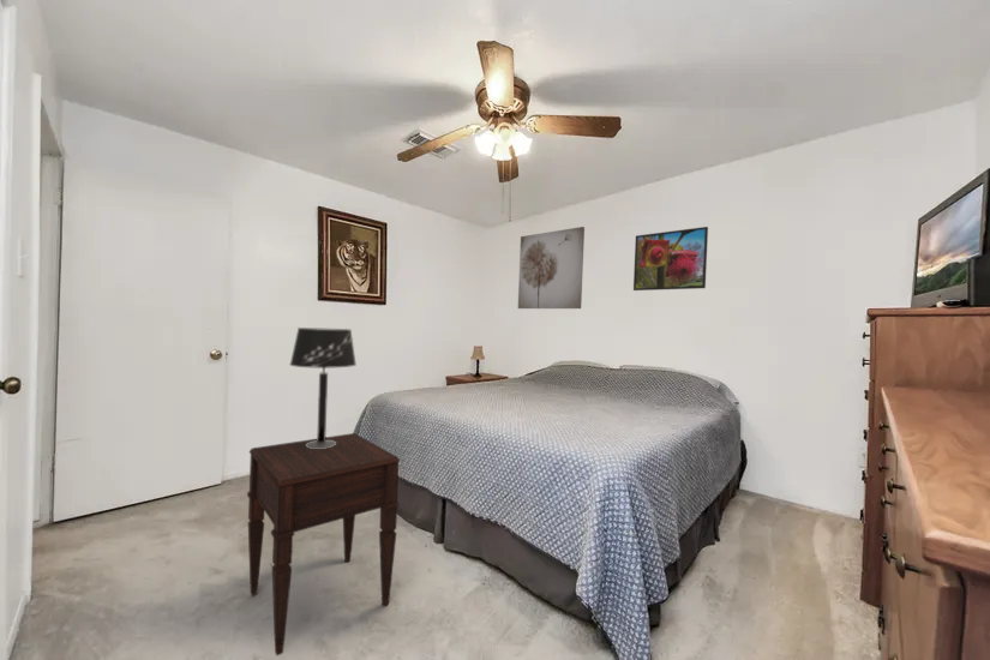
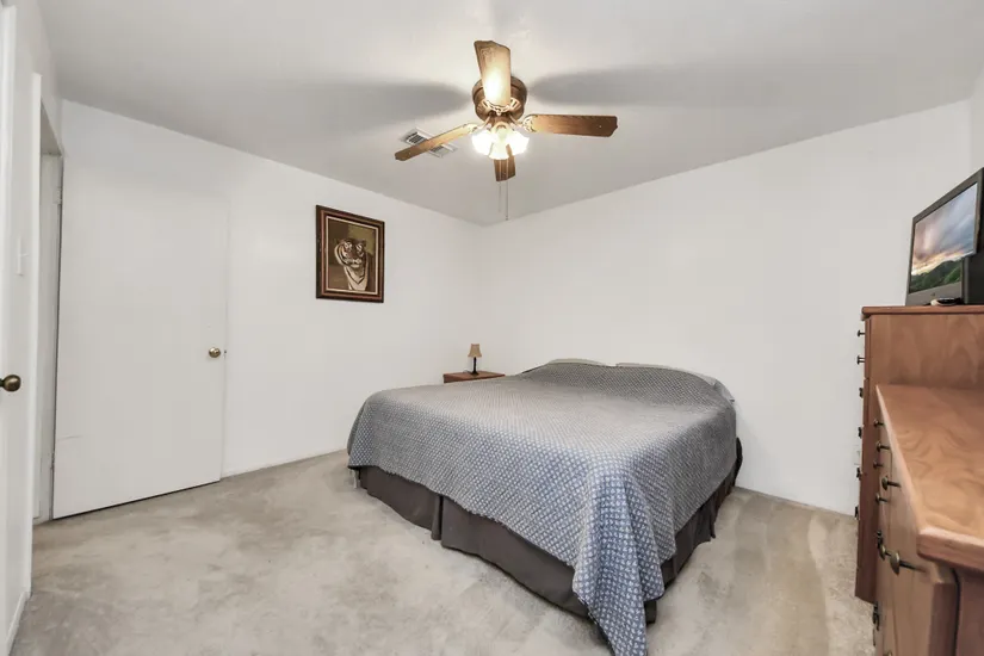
- wall art [517,226,586,310]
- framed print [632,226,709,292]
- nightstand [246,432,401,656]
- table lamp [289,326,358,449]
